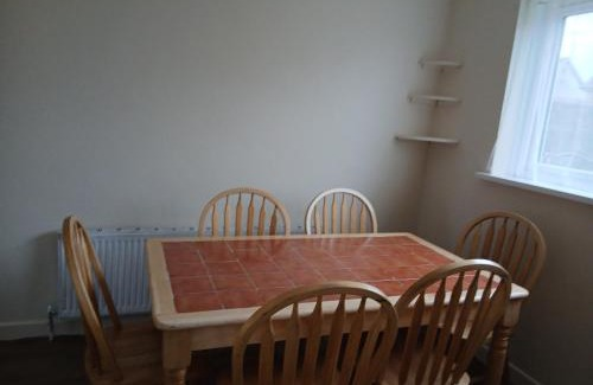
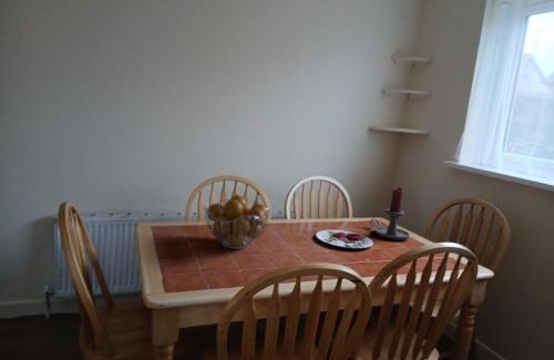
+ plate [315,229,375,249]
+ fruit basket [203,194,271,250]
+ candle holder [369,186,411,240]
